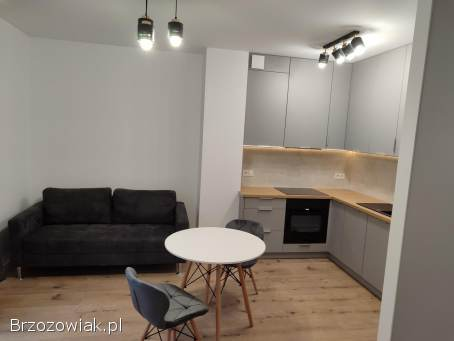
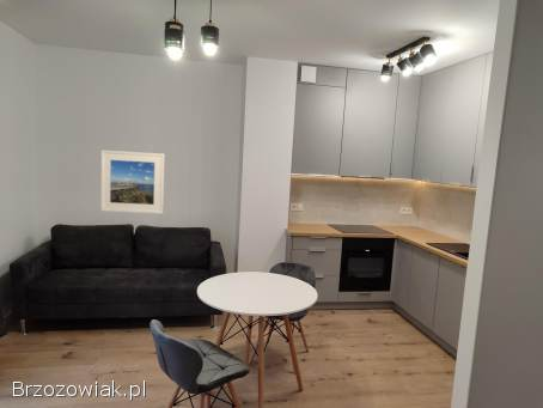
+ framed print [99,150,165,215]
